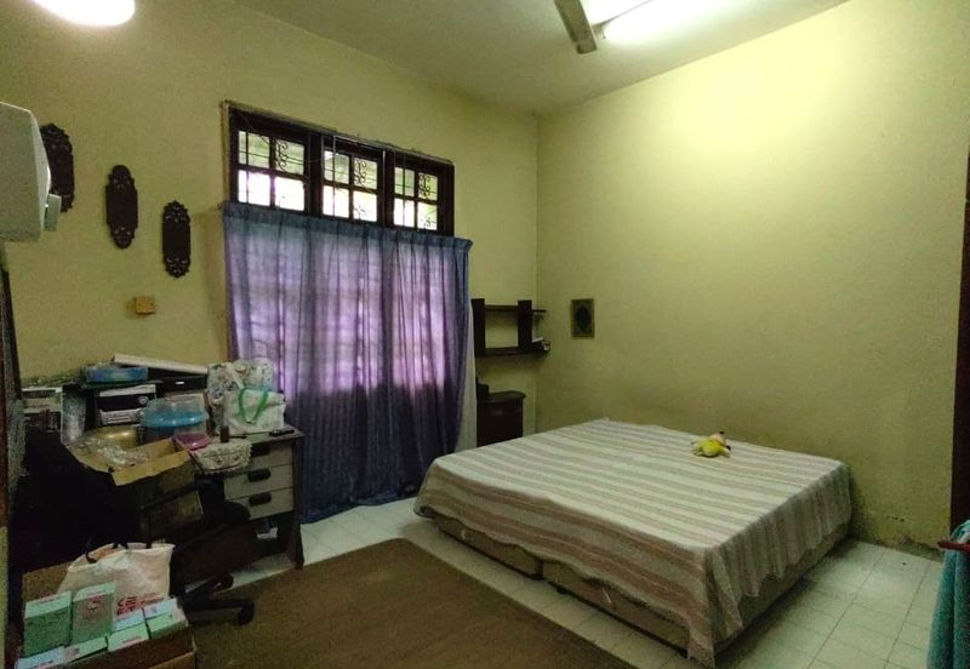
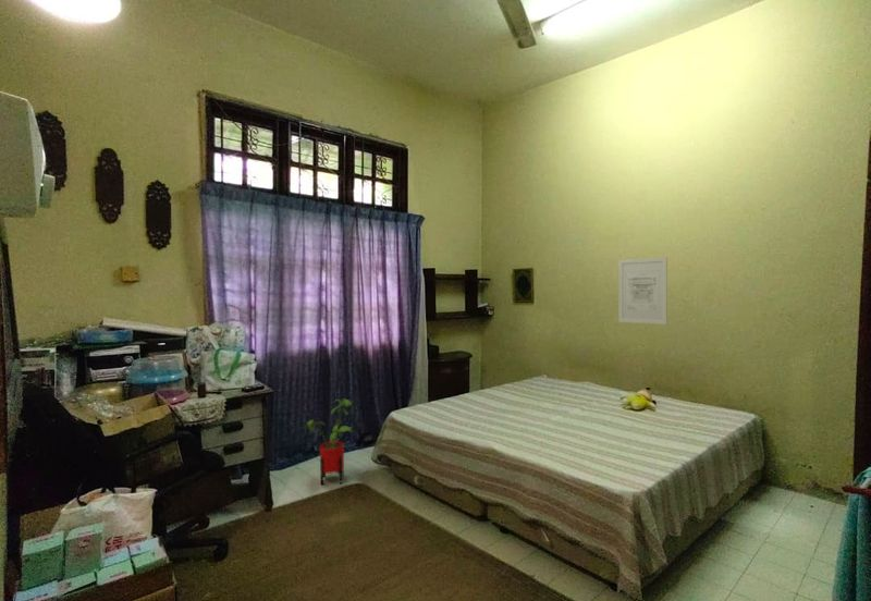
+ house plant [304,398,355,487]
+ wall art [617,256,668,326]
